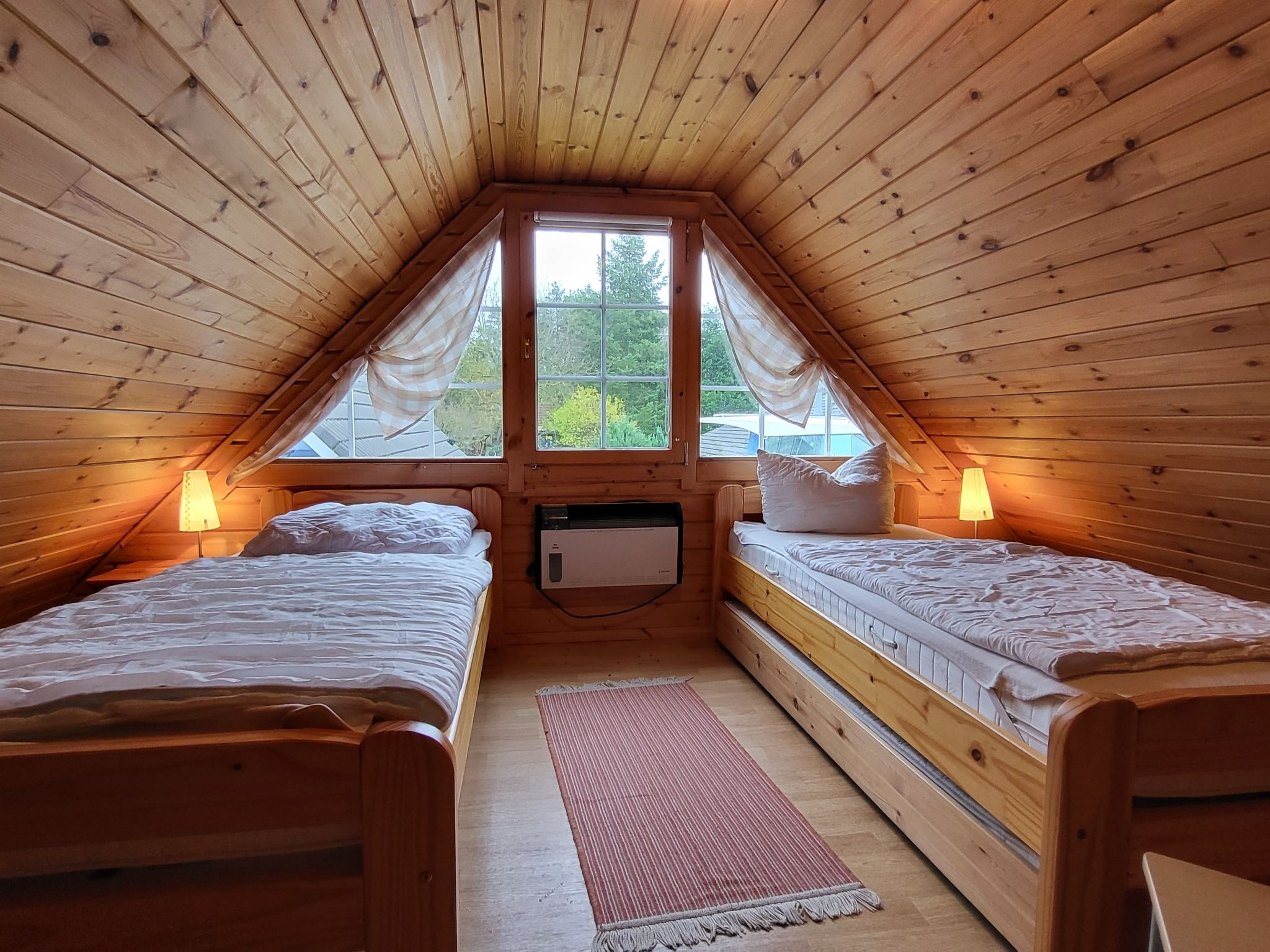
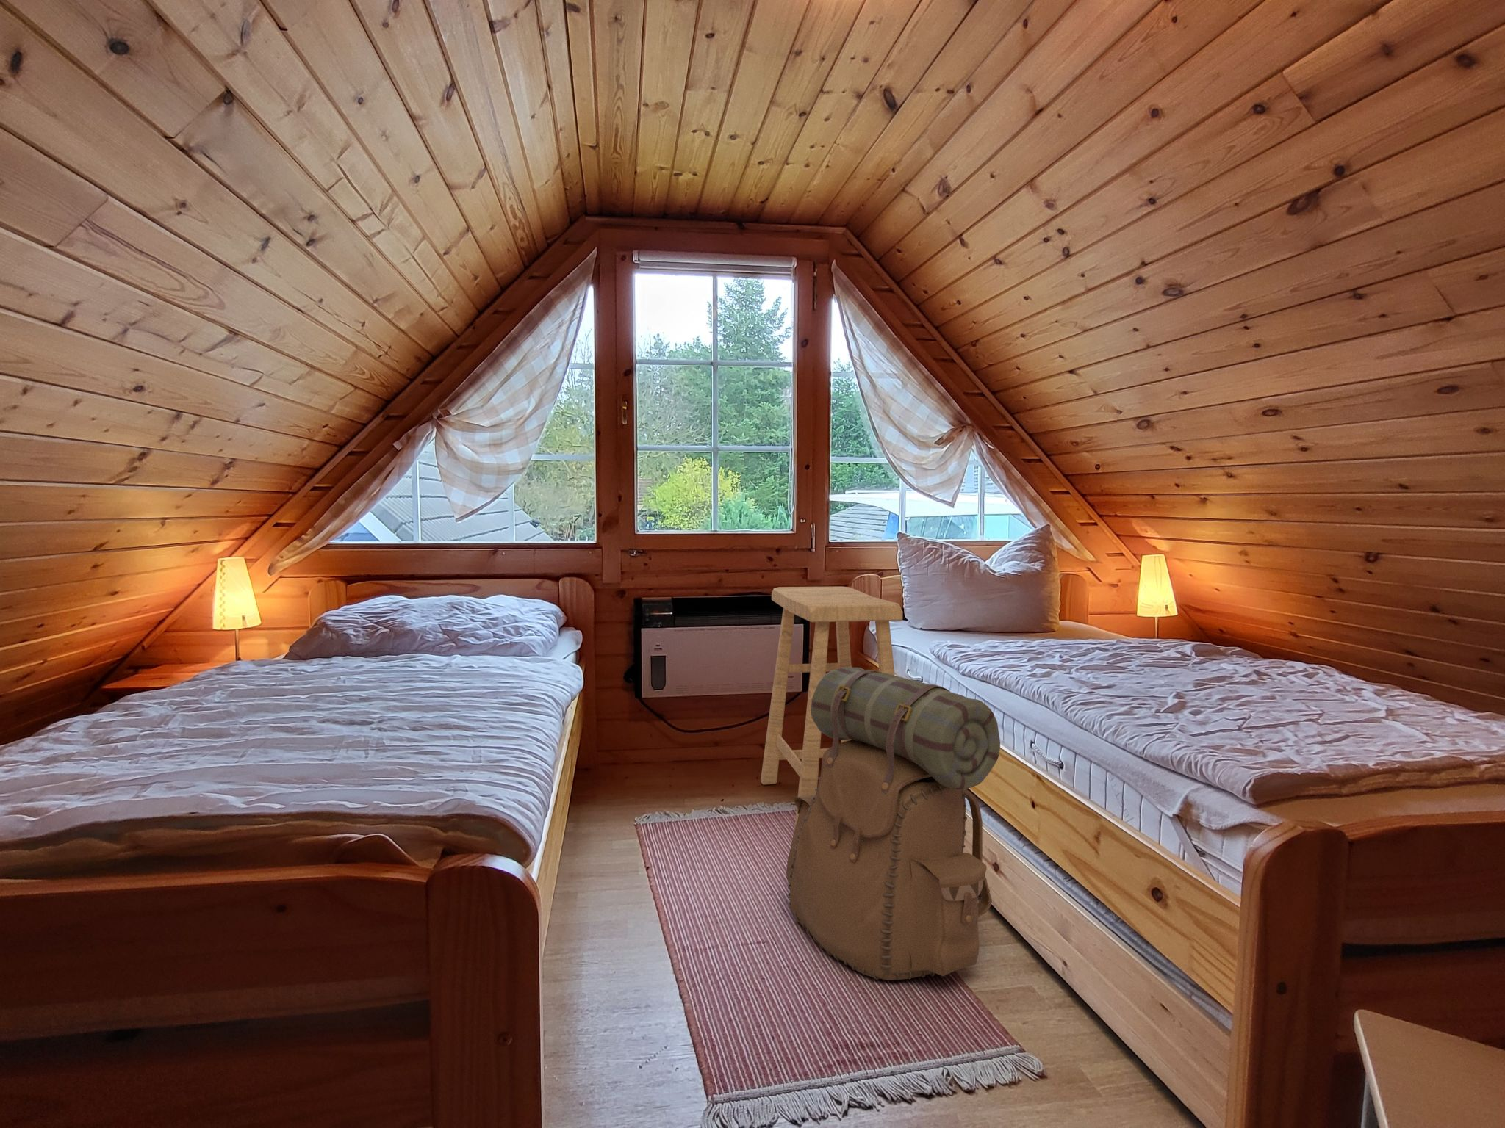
+ stool [760,587,903,829]
+ backpack [786,667,1001,981]
